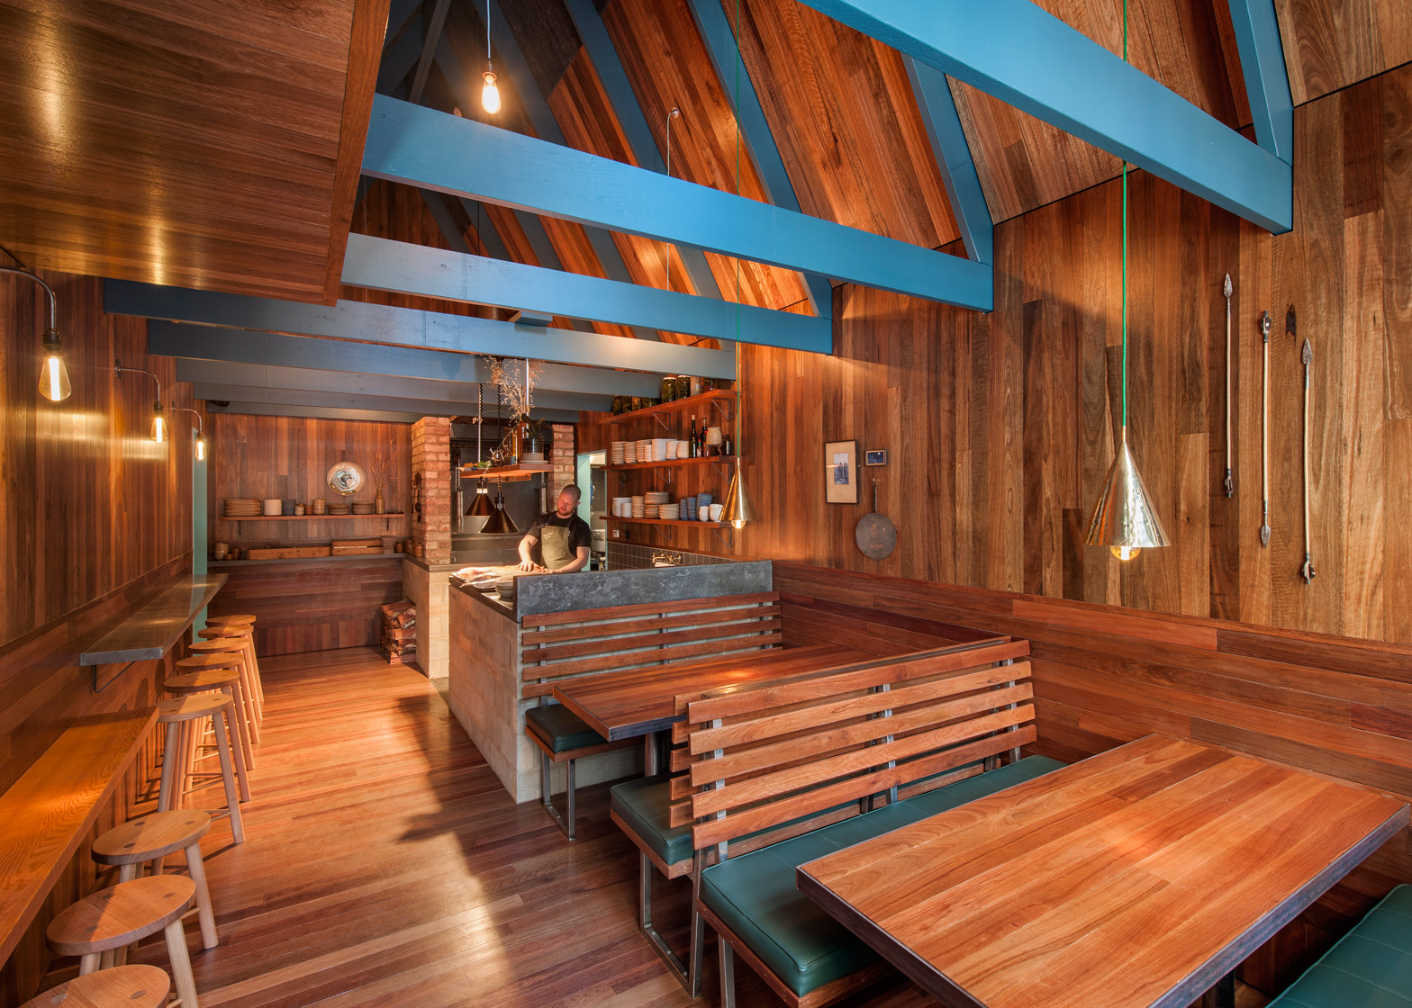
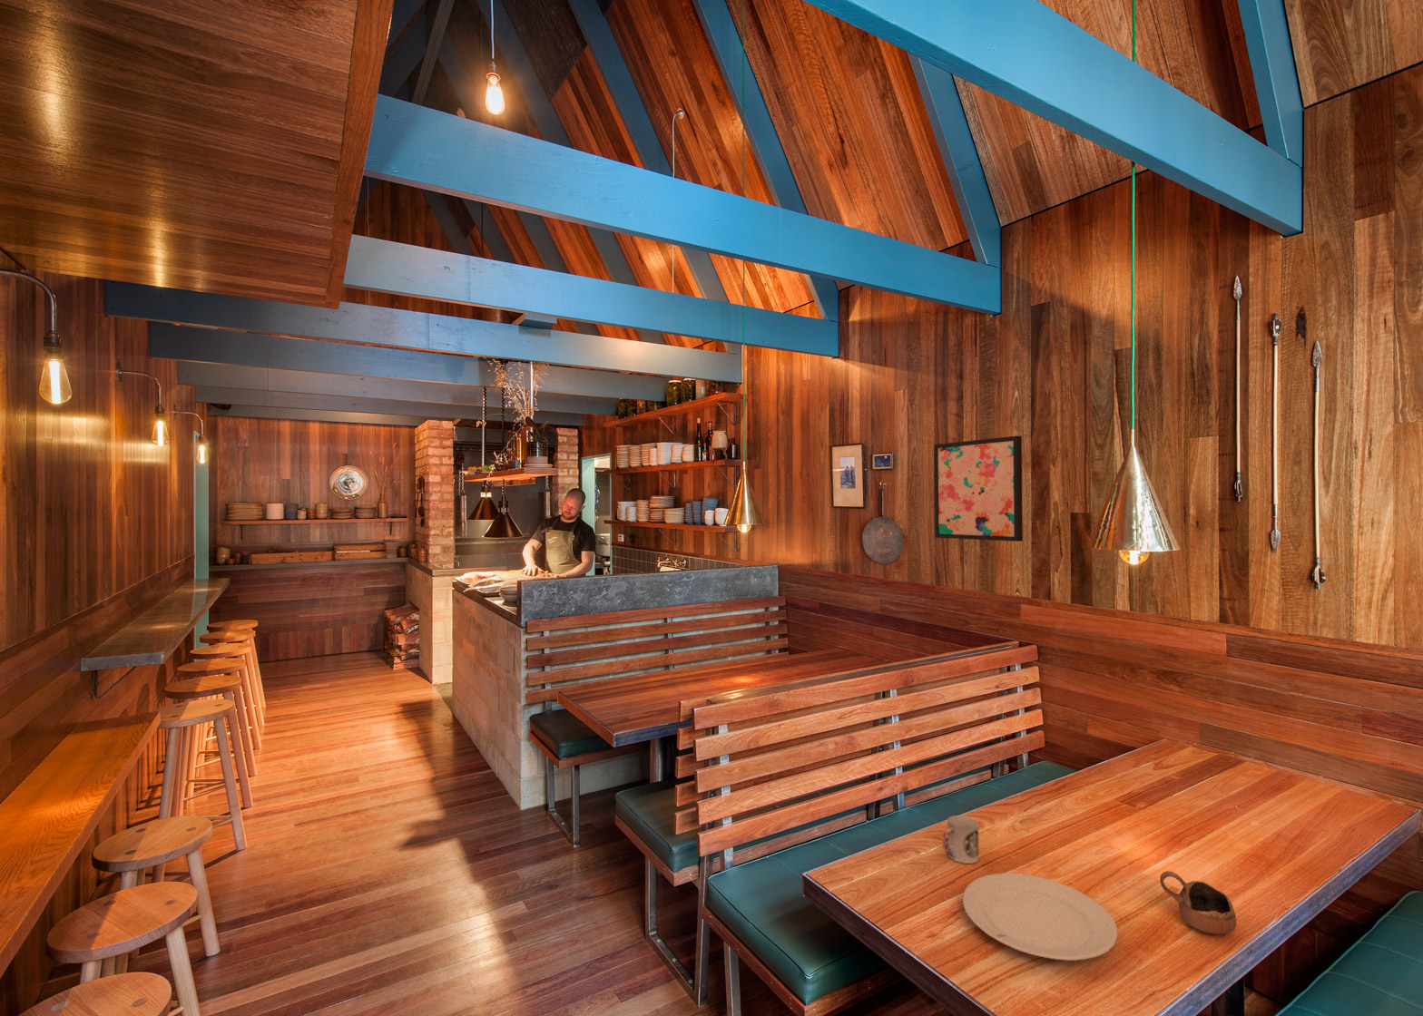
+ cup [942,815,980,864]
+ chinaware [962,873,1118,961]
+ wall art [933,435,1024,542]
+ cup [1159,870,1237,936]
